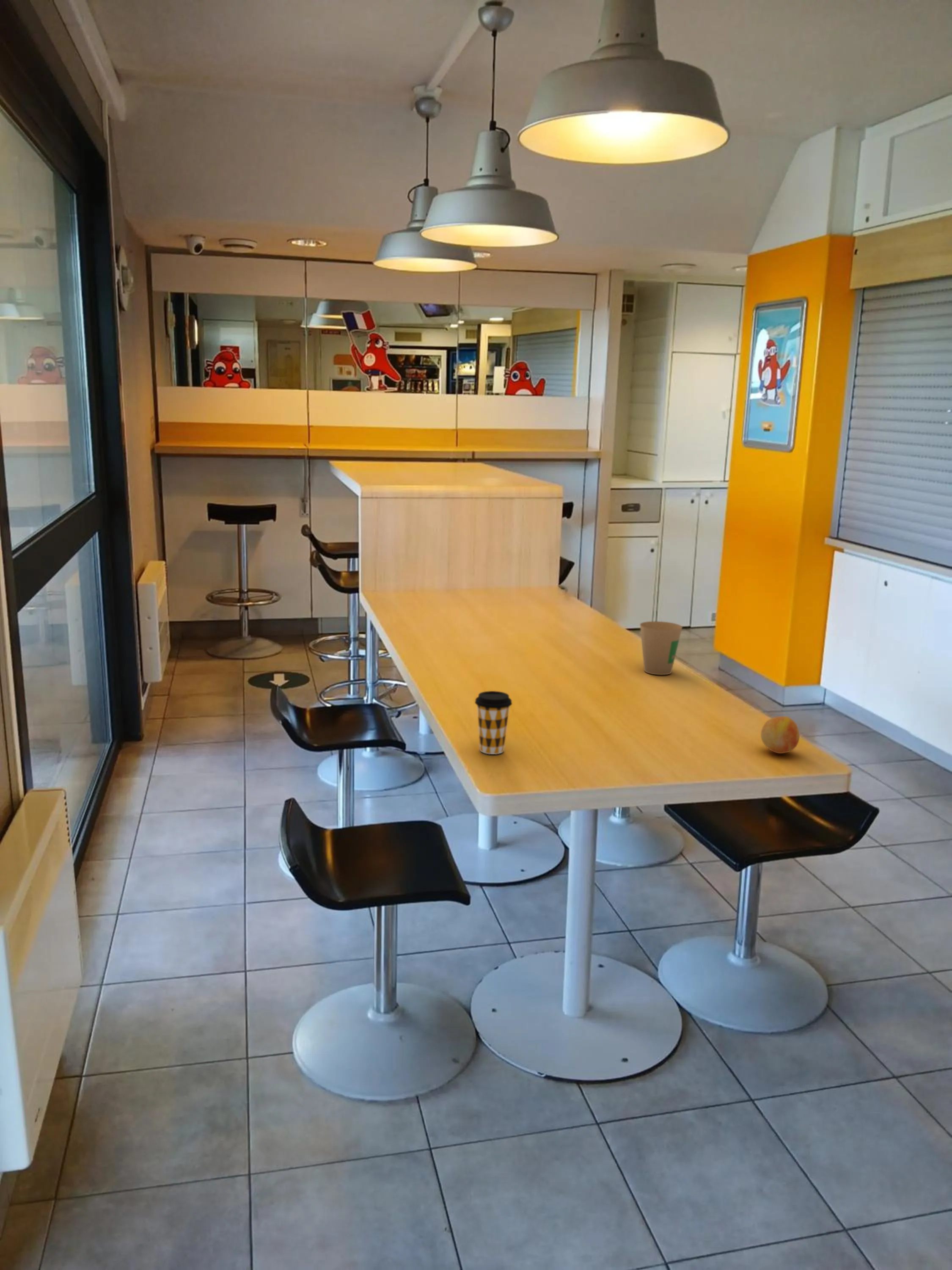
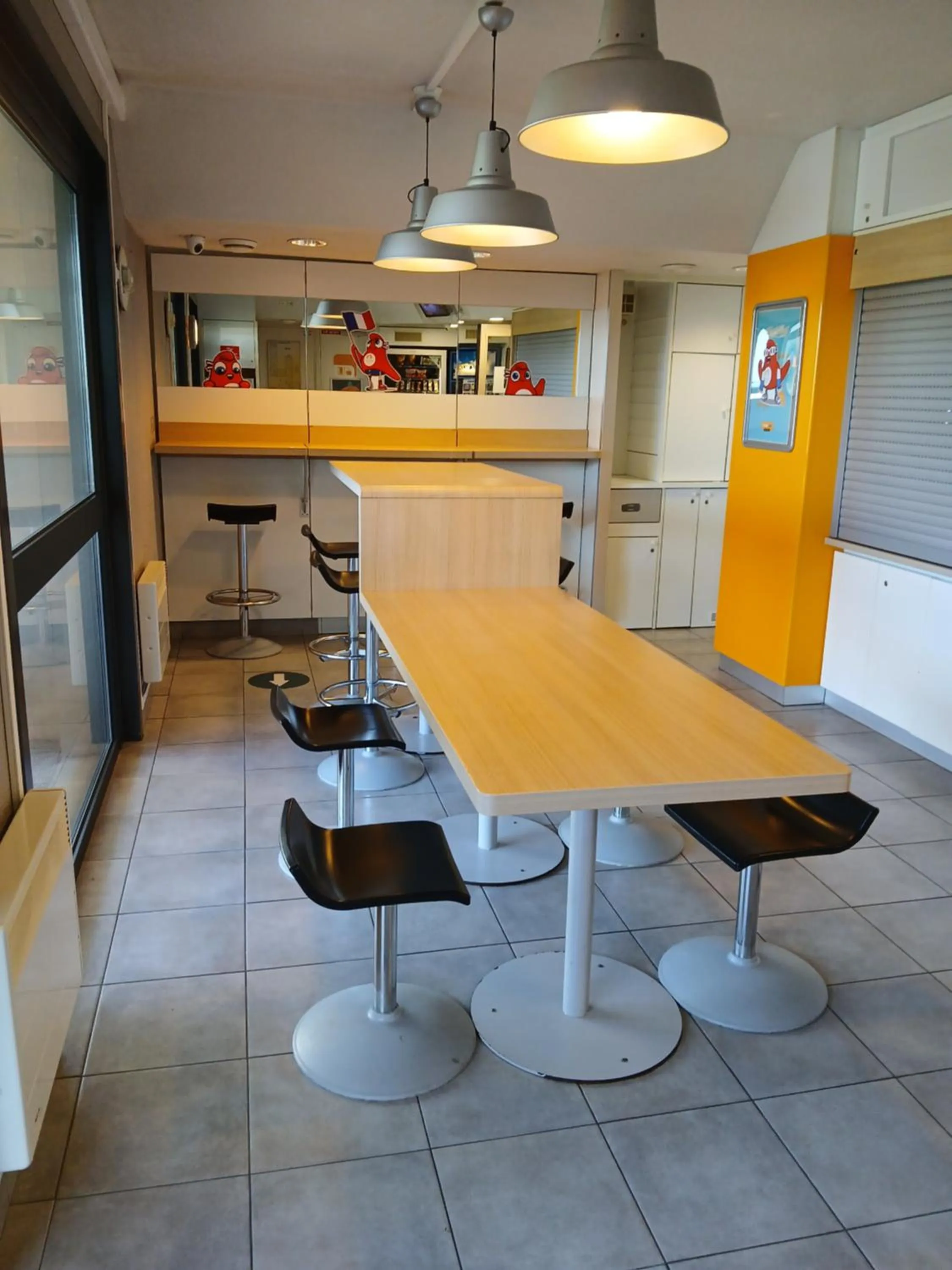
- paper cup [640,621,683,675]
- coffee cup [474,690,512,755]
- fruit [760,716,800,754]
